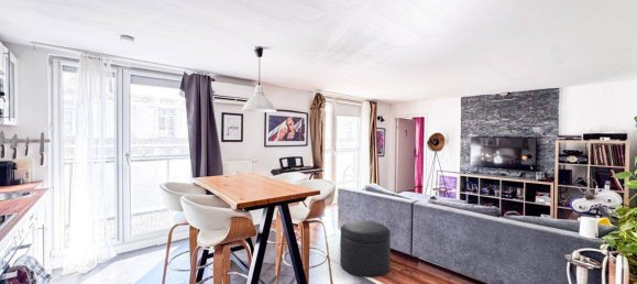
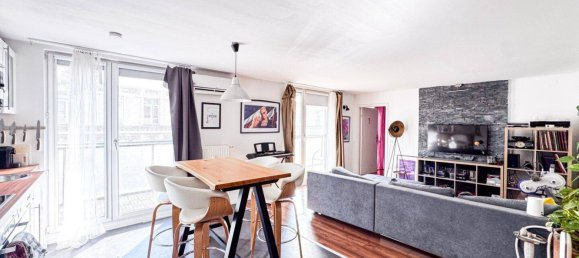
- ottoman [339,219,392,278]
